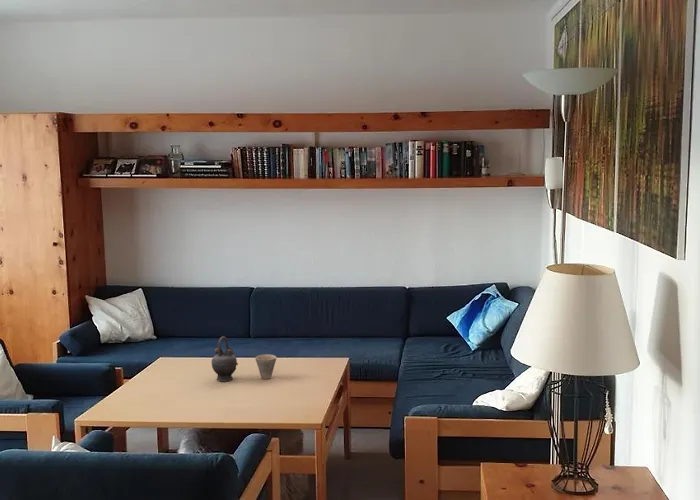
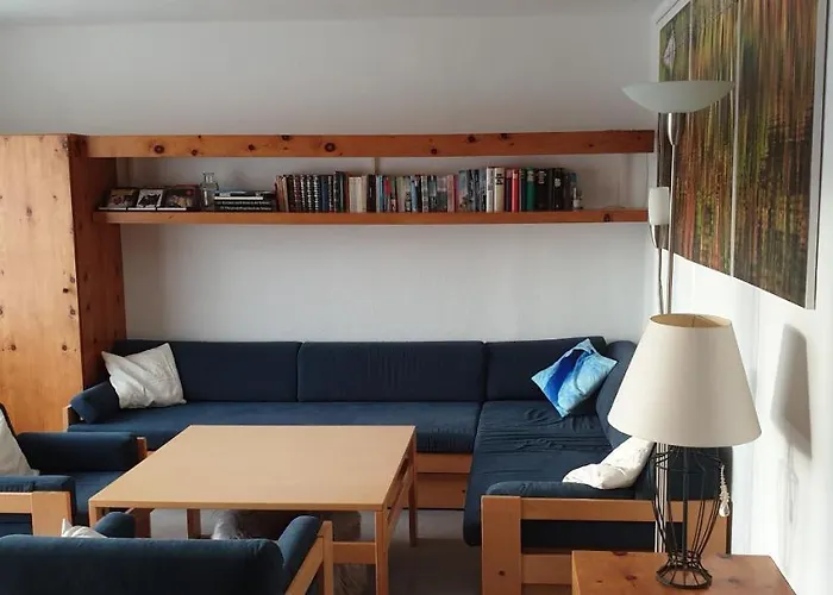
- cup [254,353,277,380]
- teapot [211,335,239,382]
